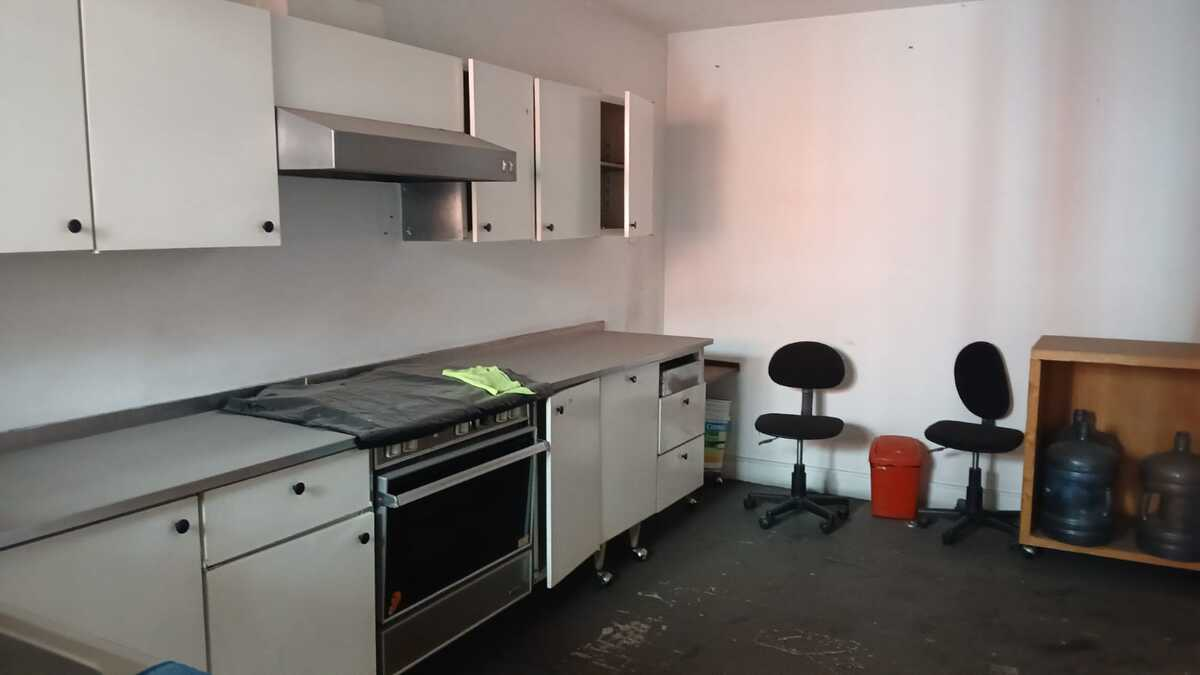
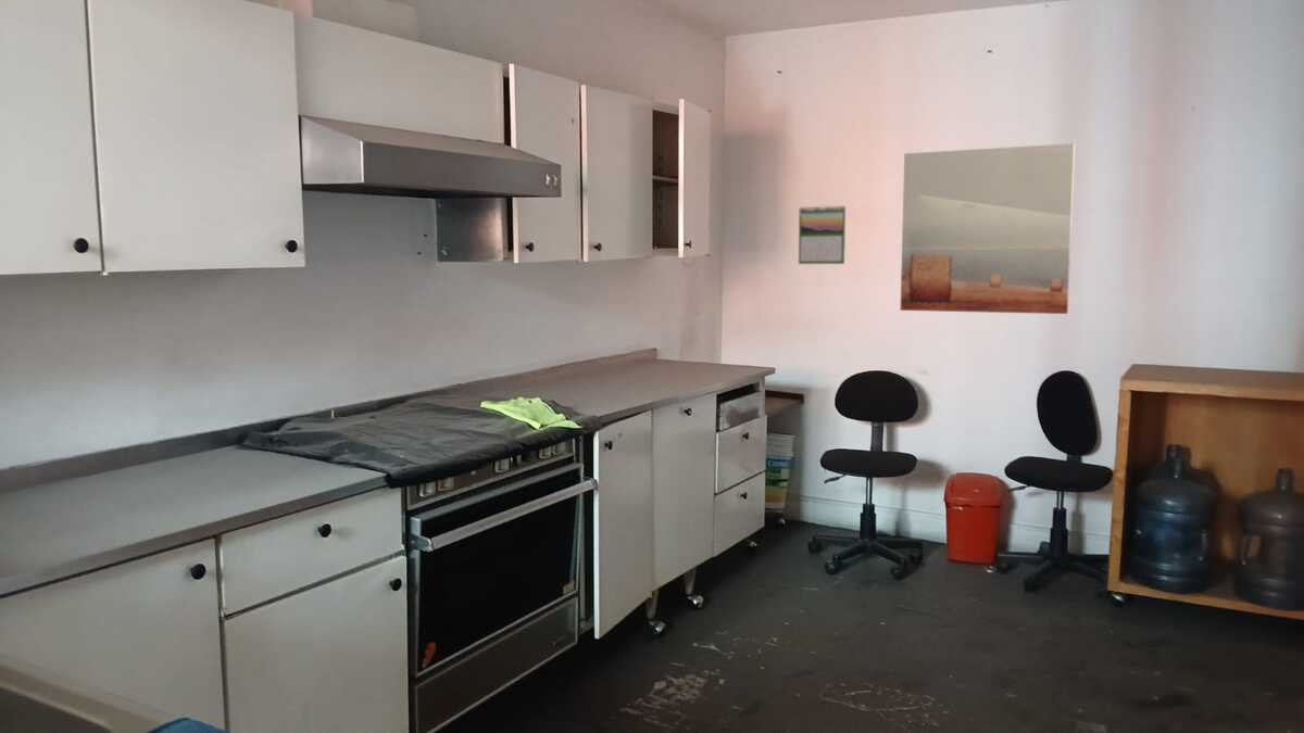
+ calendar [798,204,847,265]
+ wall art [899,142,1076,315]
